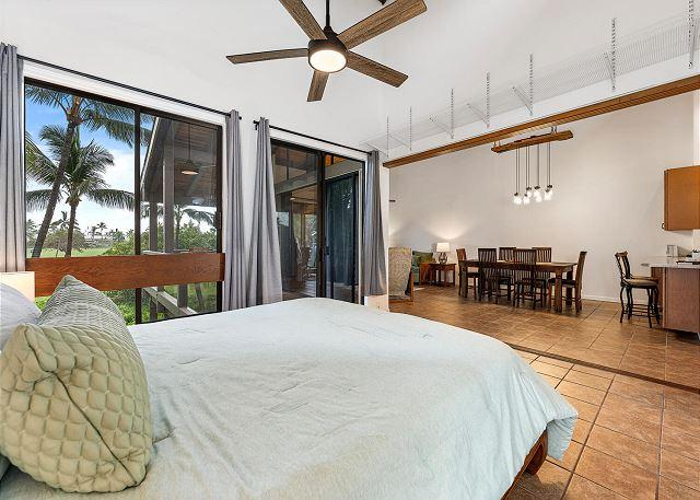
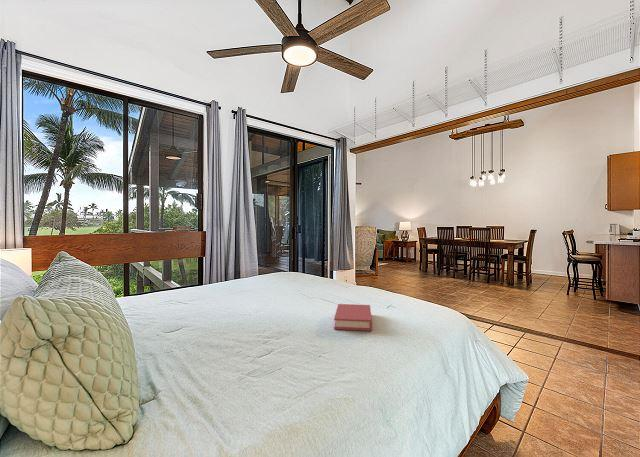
+ book [333,303,373,332]
